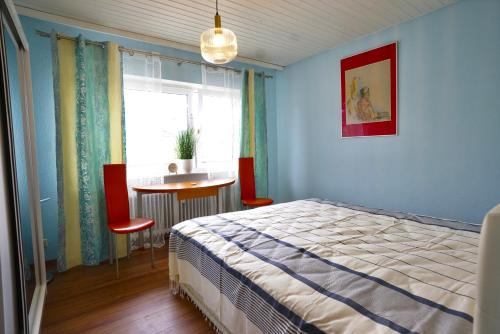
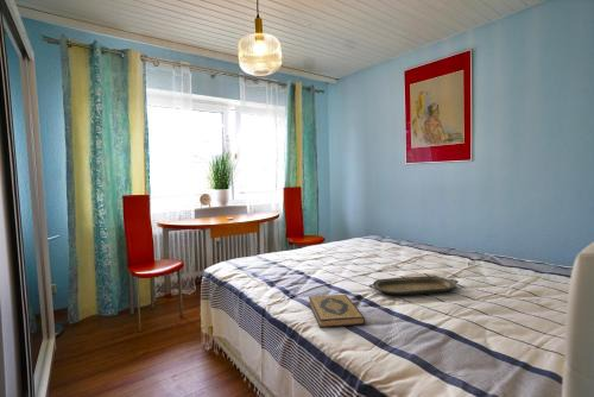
+ hardback book [308,294,366,329]
+ serving tray [368,275,460,296]
